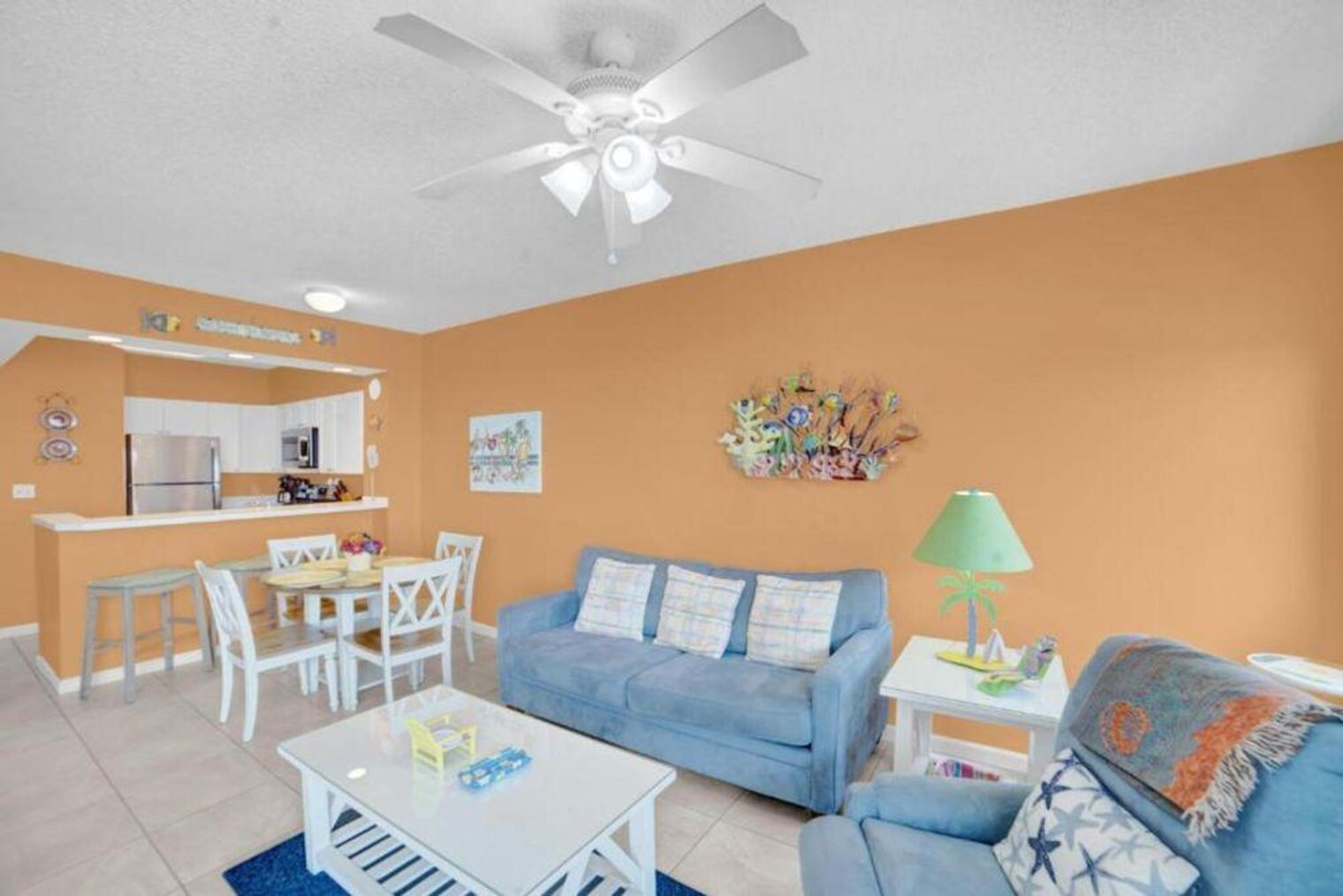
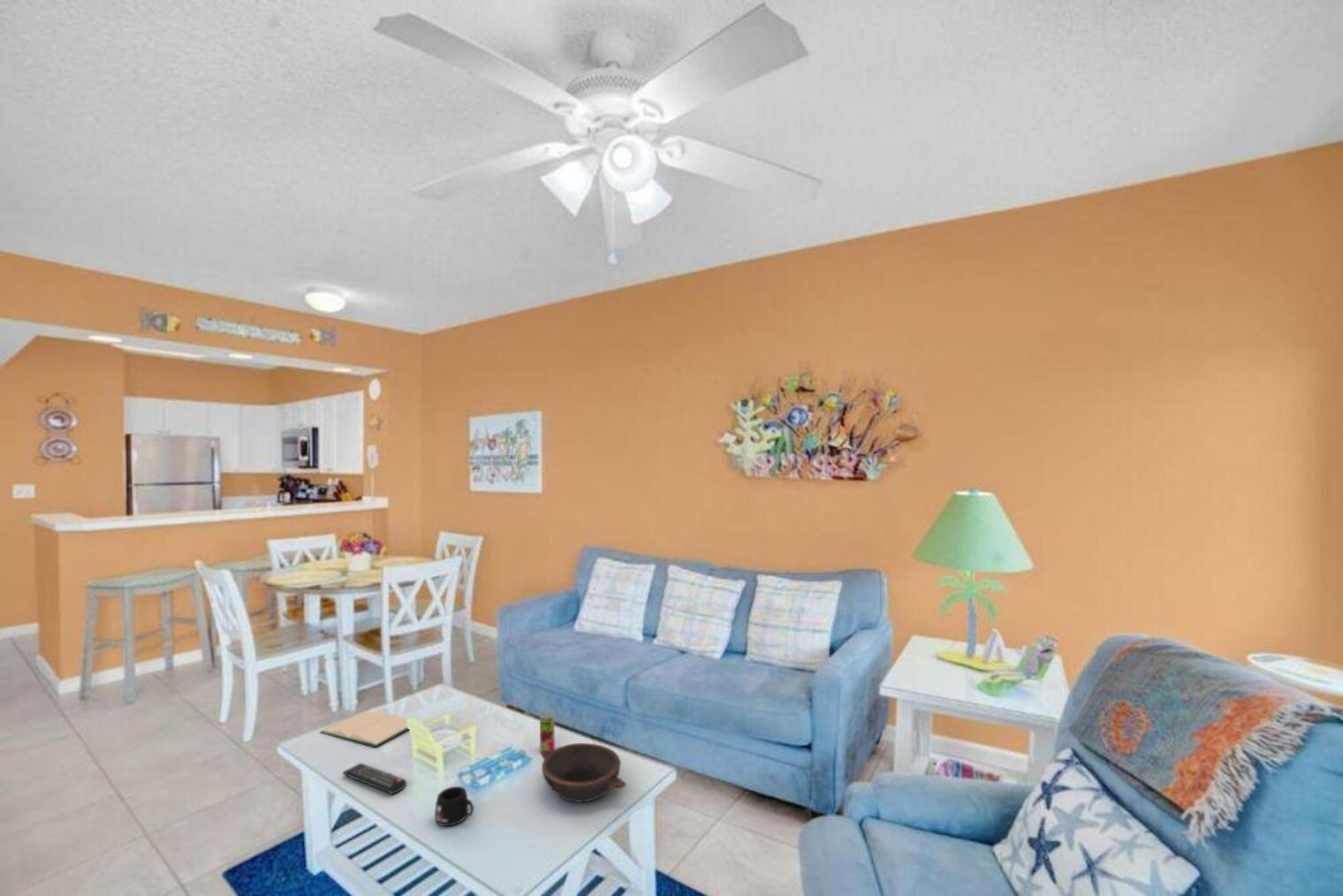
+ mug [434,786,474,827]
+ beverage can [539,711,556,753]
+ bowl [540,742,627,803]
+ remote control [342,763,407,794]
+ hardback book [319,710,409,748]
